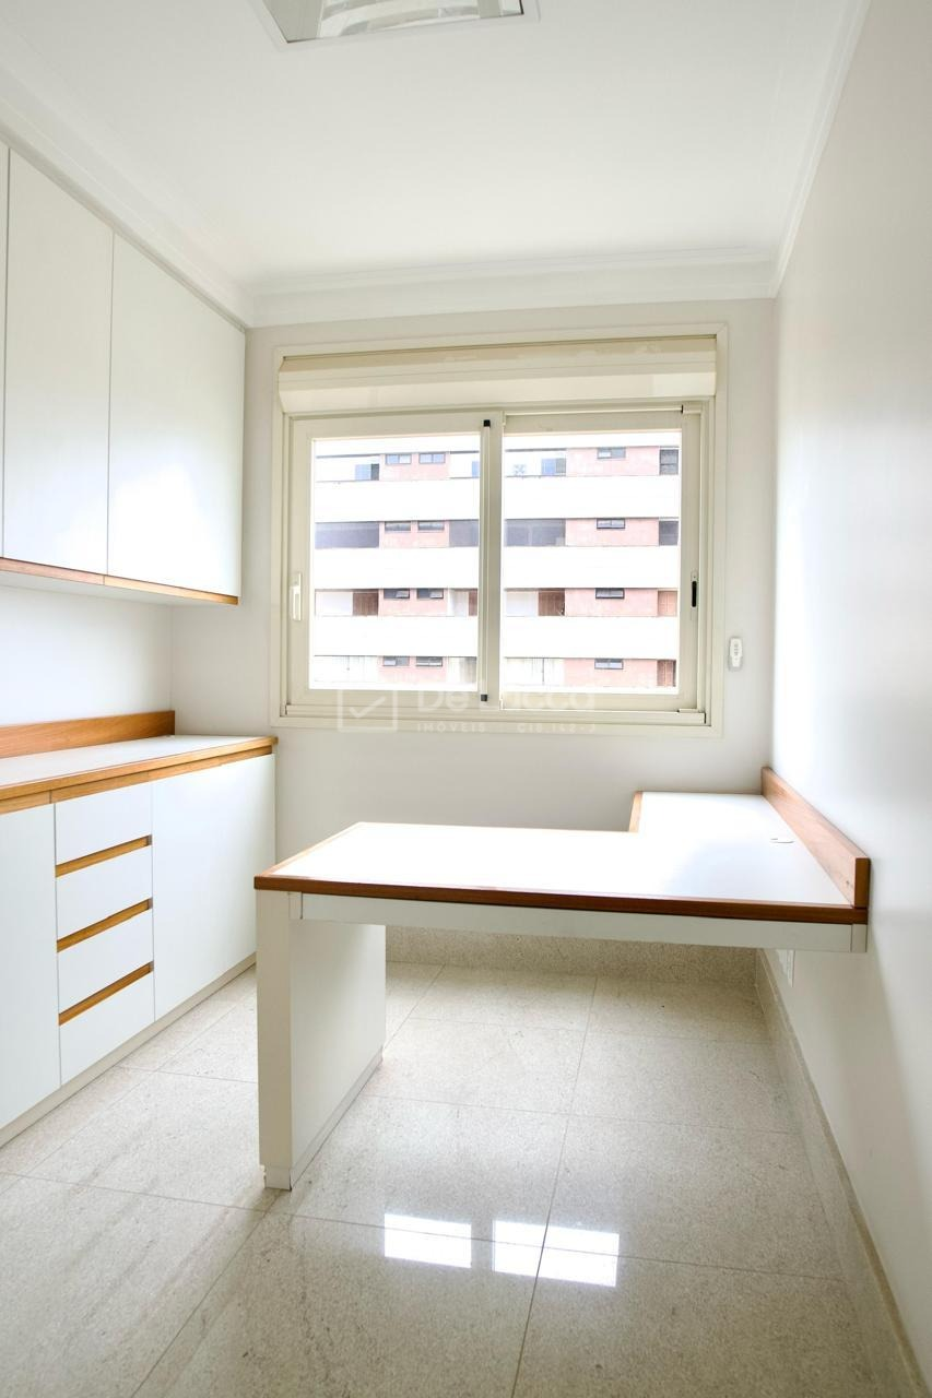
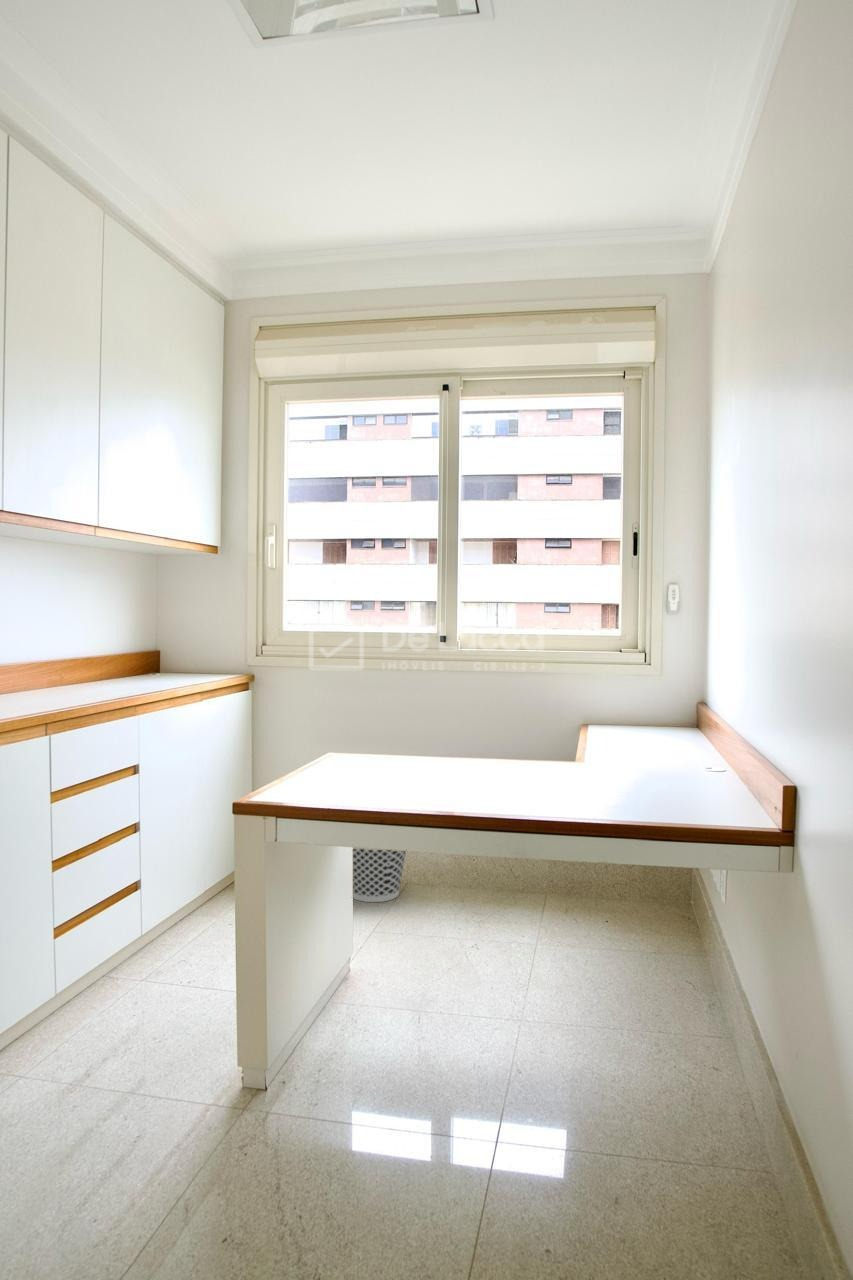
+ wastebasket [351,848,407,903]
